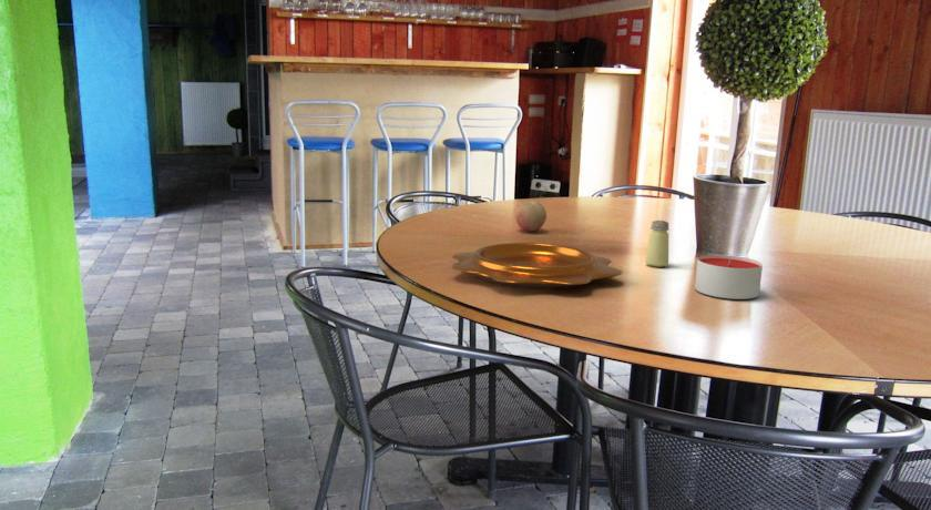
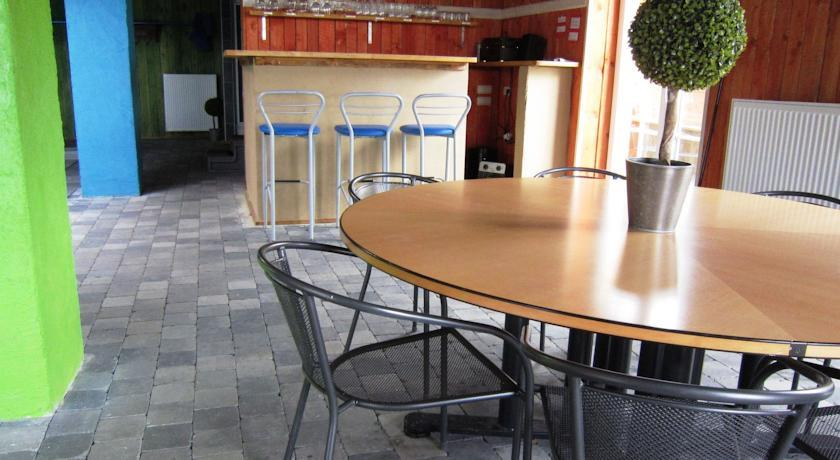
- candle [694,254,764,300]
- saltshaker [644,220,671,268]
- decorative bowl [451,242,623,288]
- fruit [515,200,548,233]
